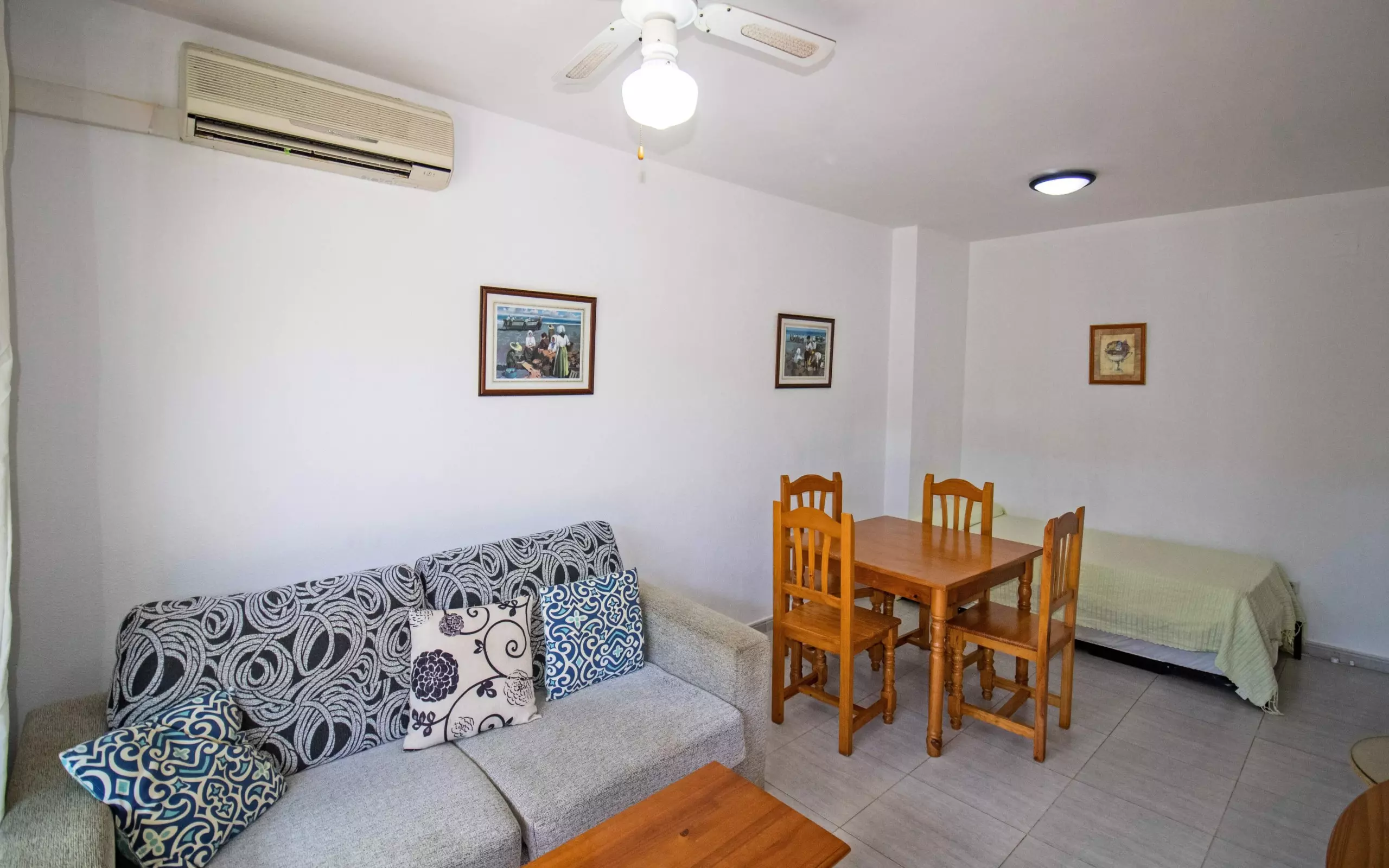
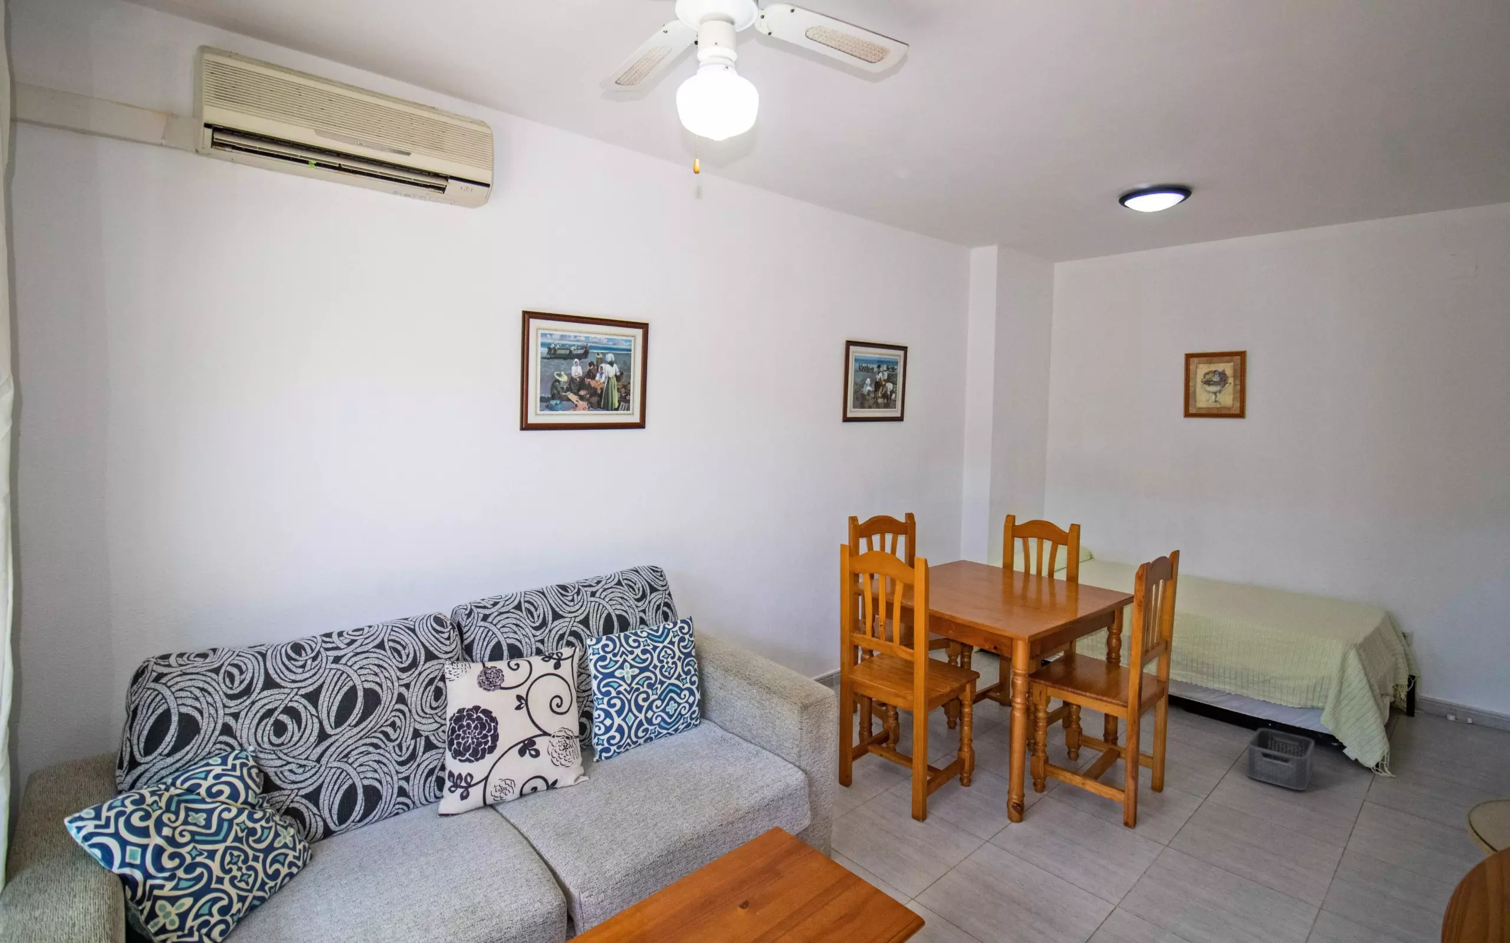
+ storage bin [1246,728,1314,791]
